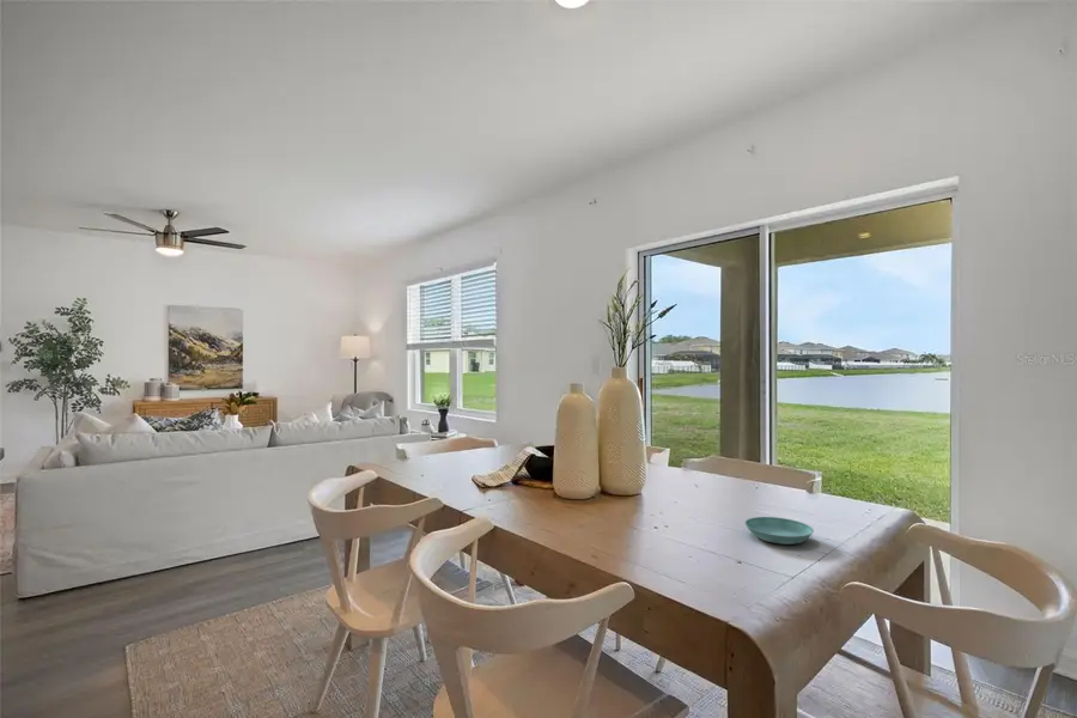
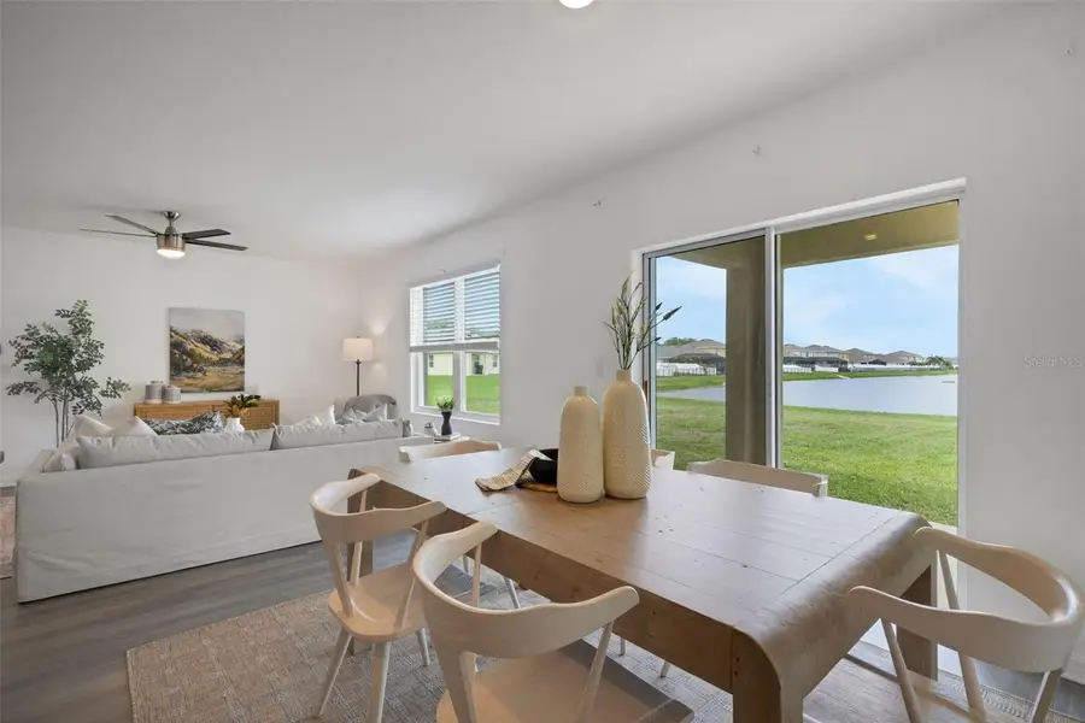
- saucer [744,516,815,546]
